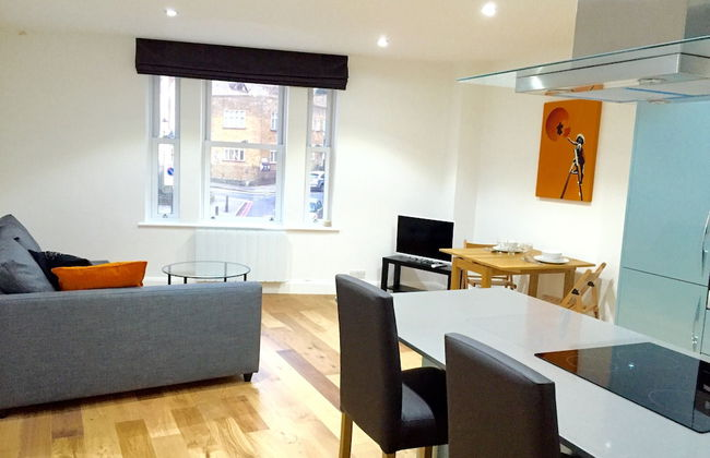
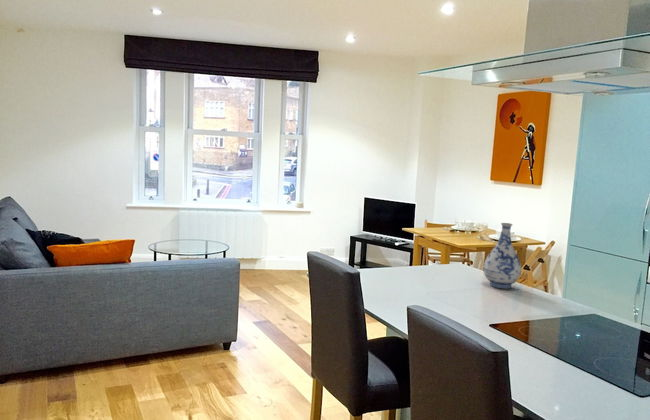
+ vase [482,222,522,289]
